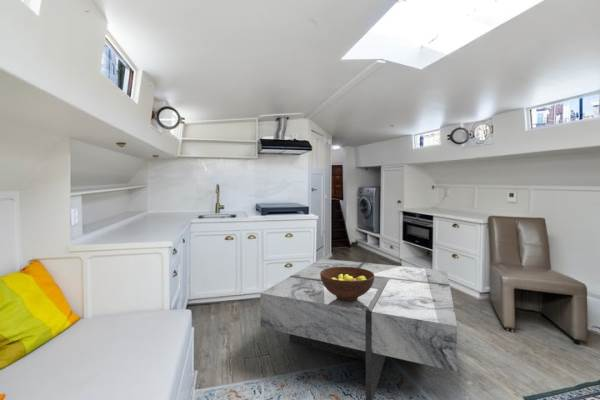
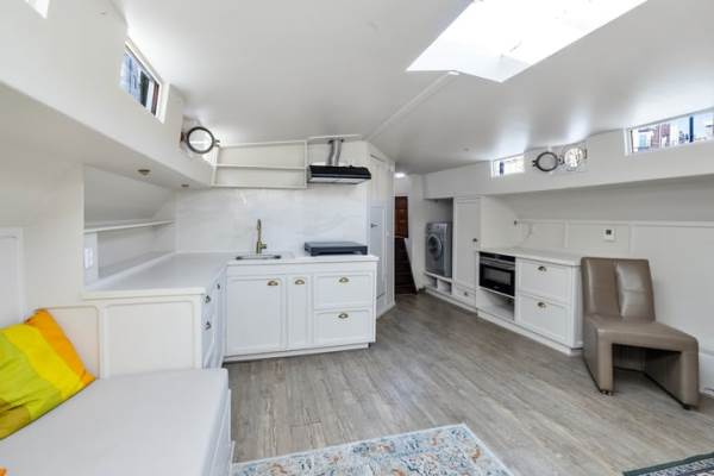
- fruit bowl [320,267,374,301]
- coffee table [259,258,458,400]
